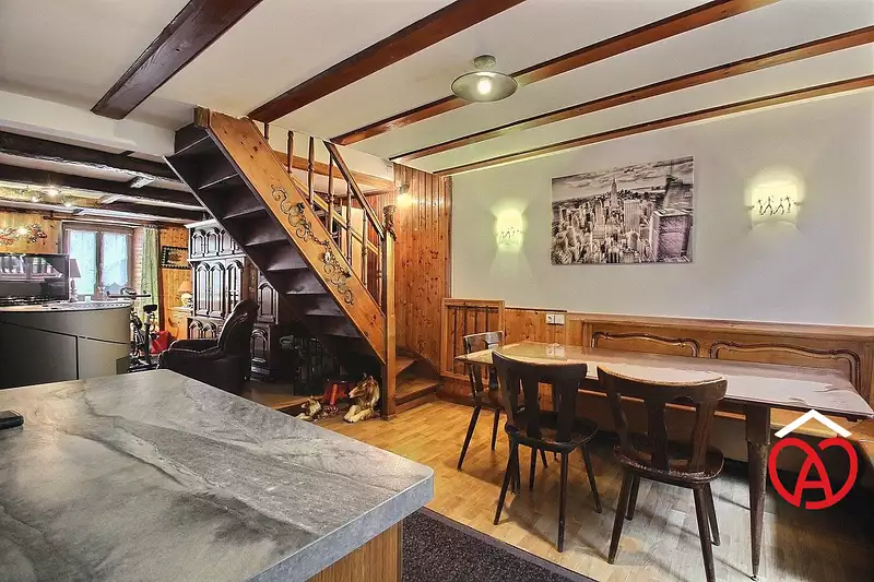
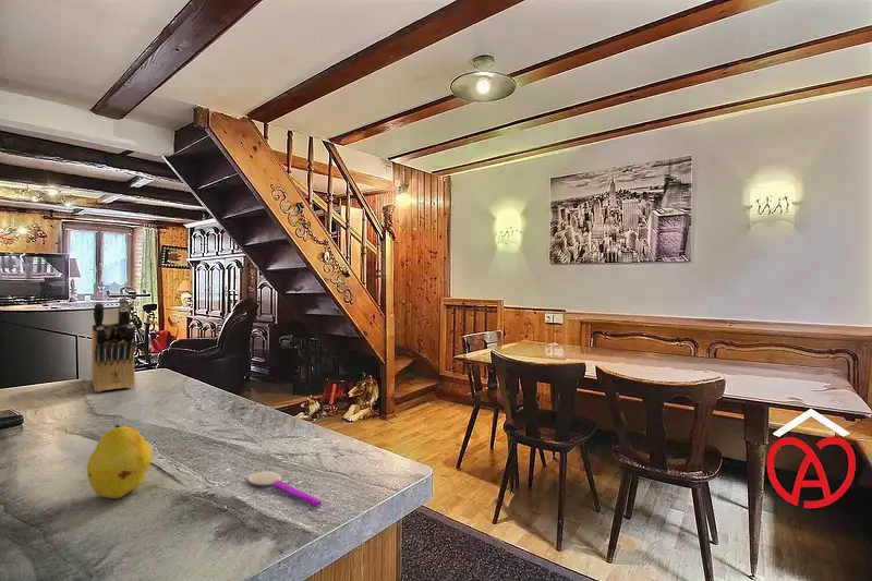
+ spoon [246,471,323,507]
+ knife block [90,296,136,392]
+ fruit [86,424,154,499]
